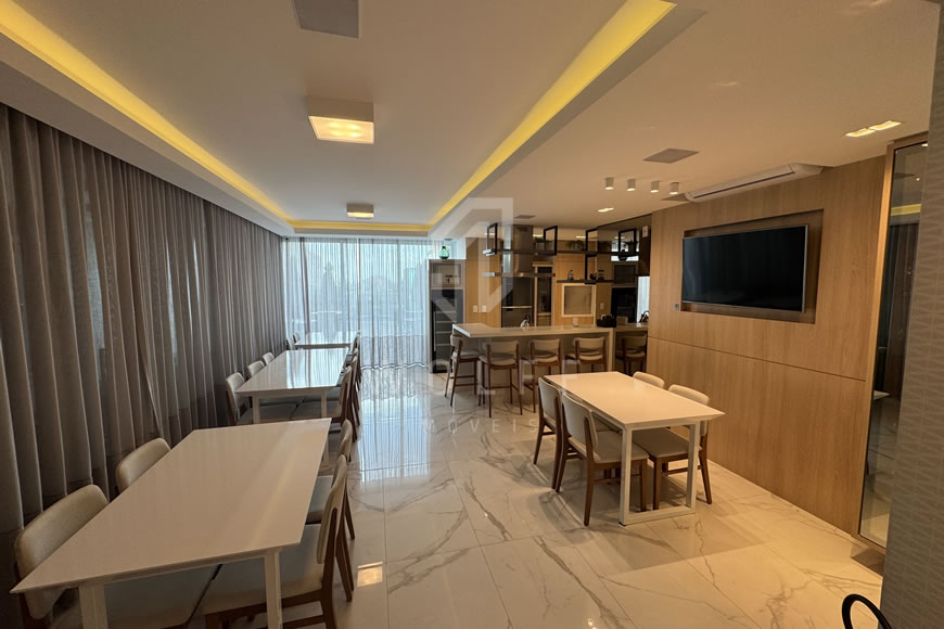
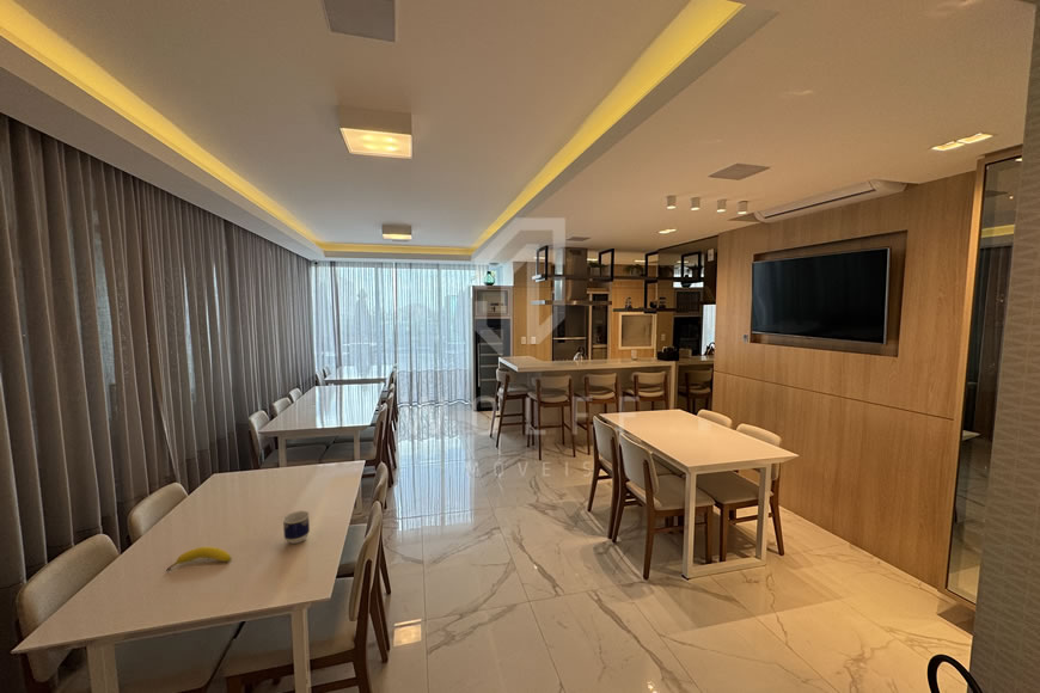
+ cup [281,509,311,545]
+ fruit [165,546,233,572]
